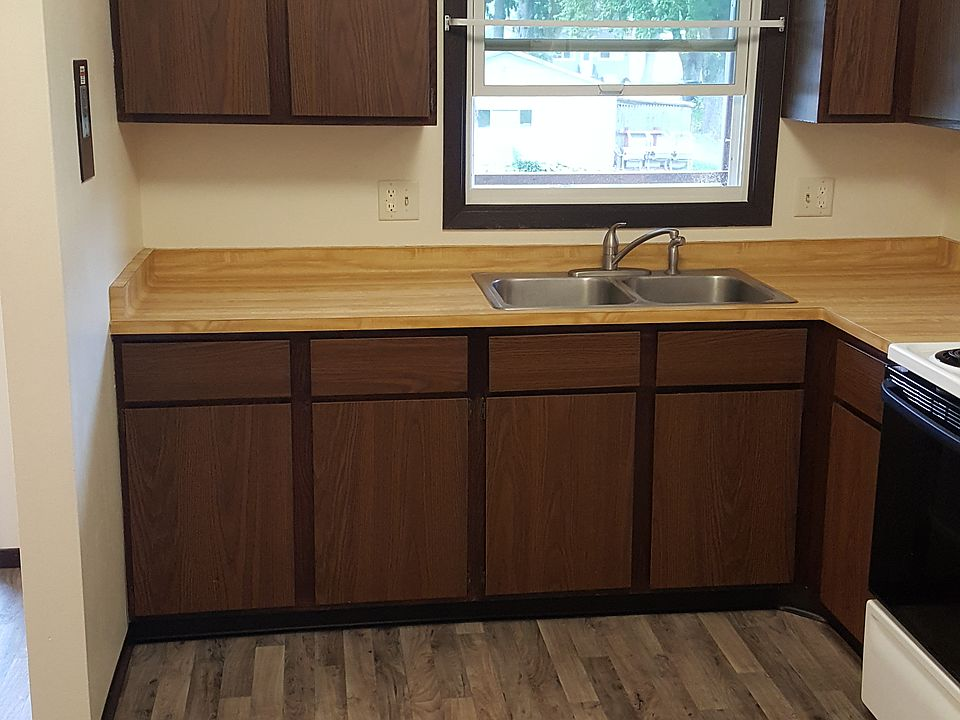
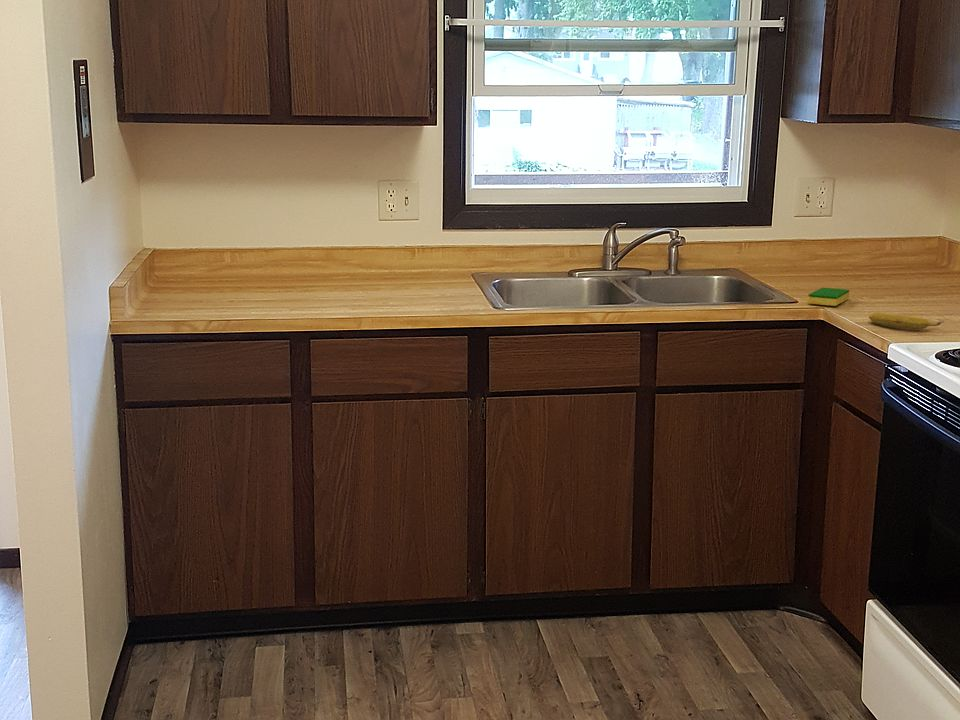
+ banana [868,312,945,330]
+ dish sponge [807,287,850,307]
